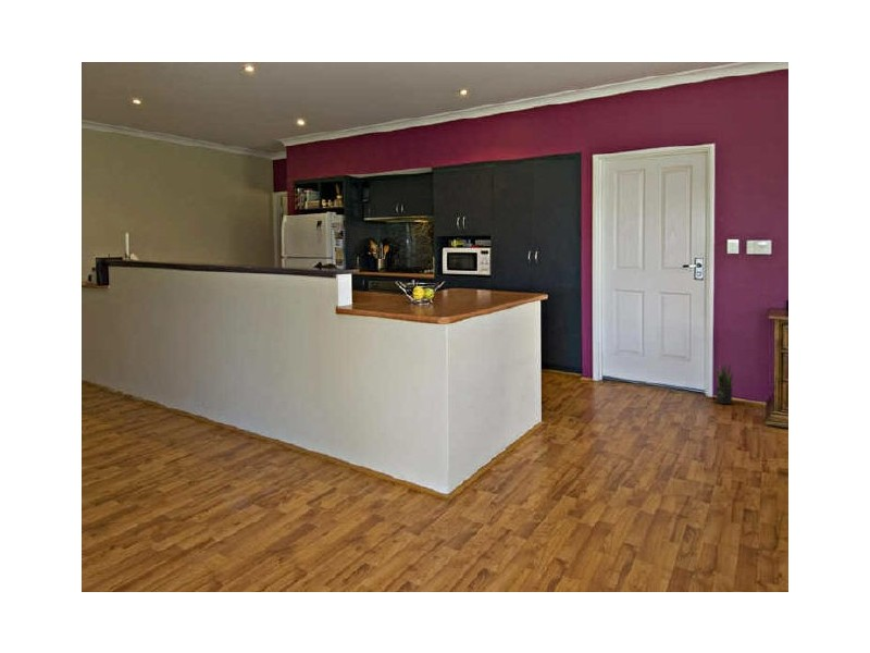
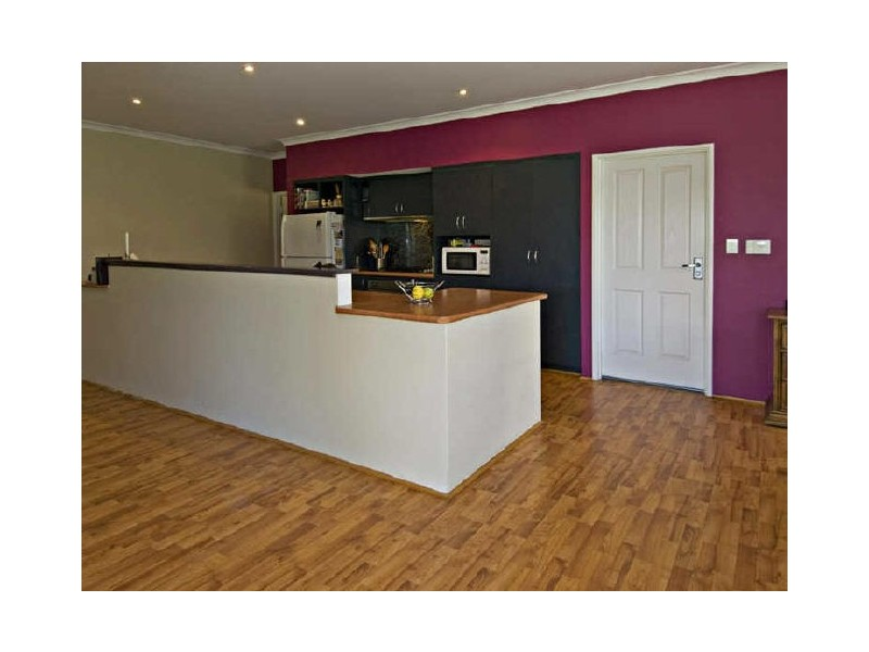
- potted plant [714,361,735,405]
